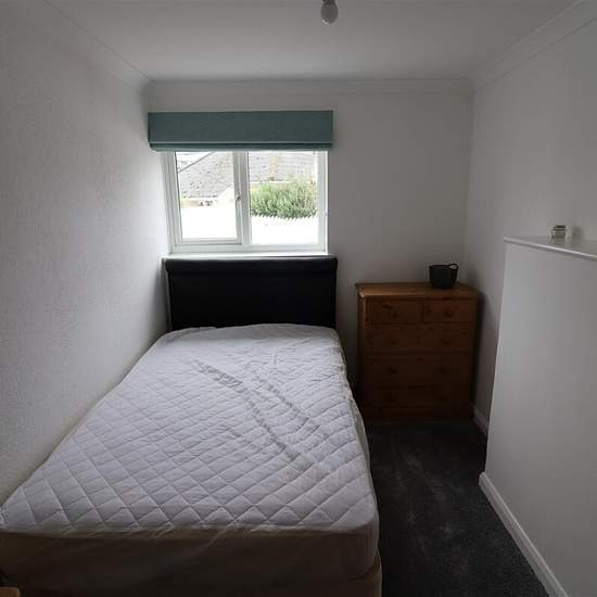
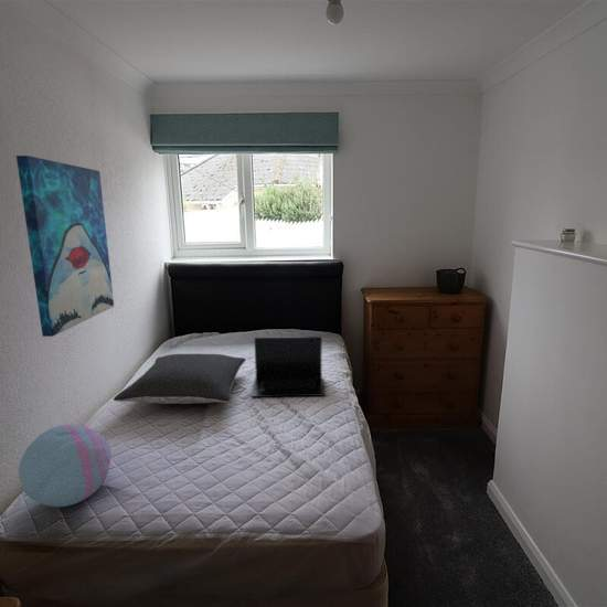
+ wall art [15,155,115,338]
+ pillow [113,353,246,405]
+ laptop [251,336,326,398]
+ cushion [18,423,113,508]
